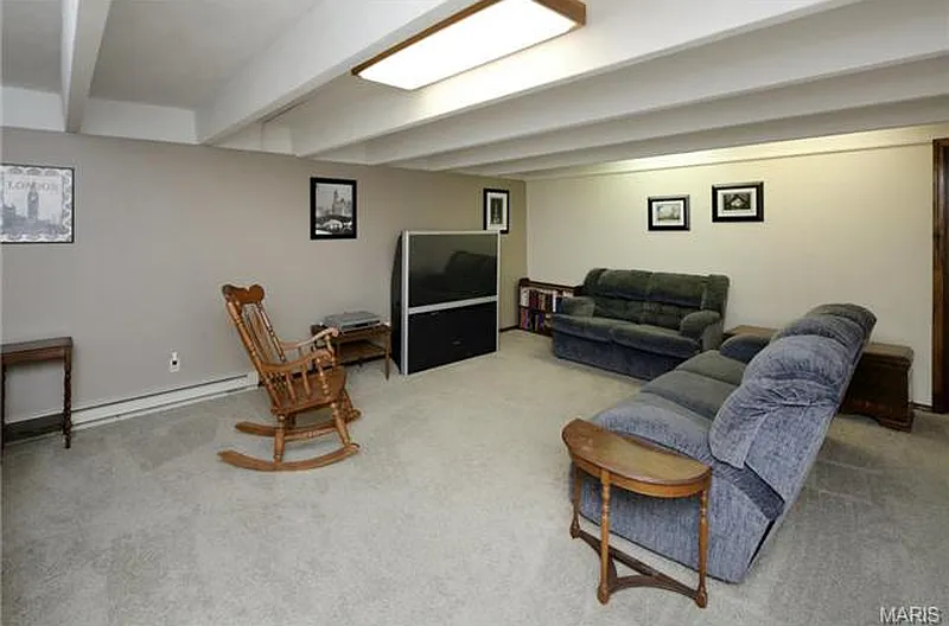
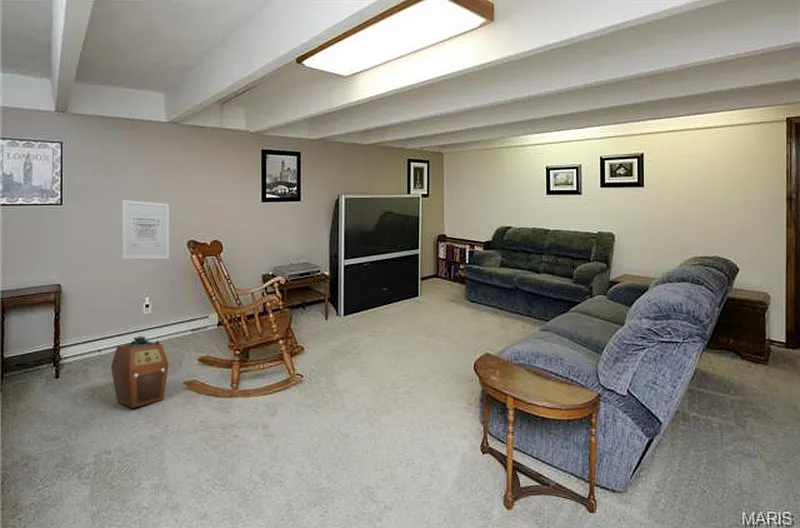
+ wall art [121,199,170,260]
+ speaker [110,335,170,409]
